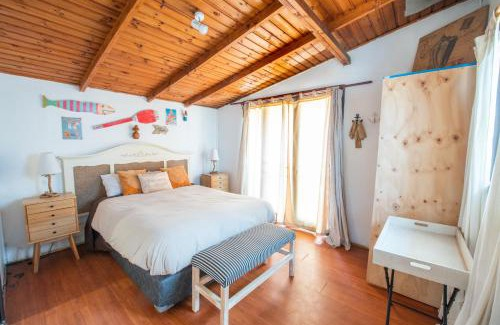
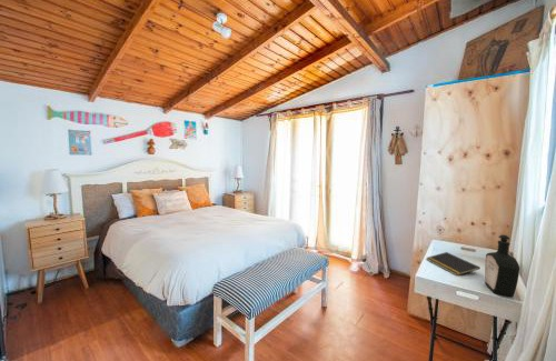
+ notepad [425,251,481,277]
+ bottle [484,234,520,298]
